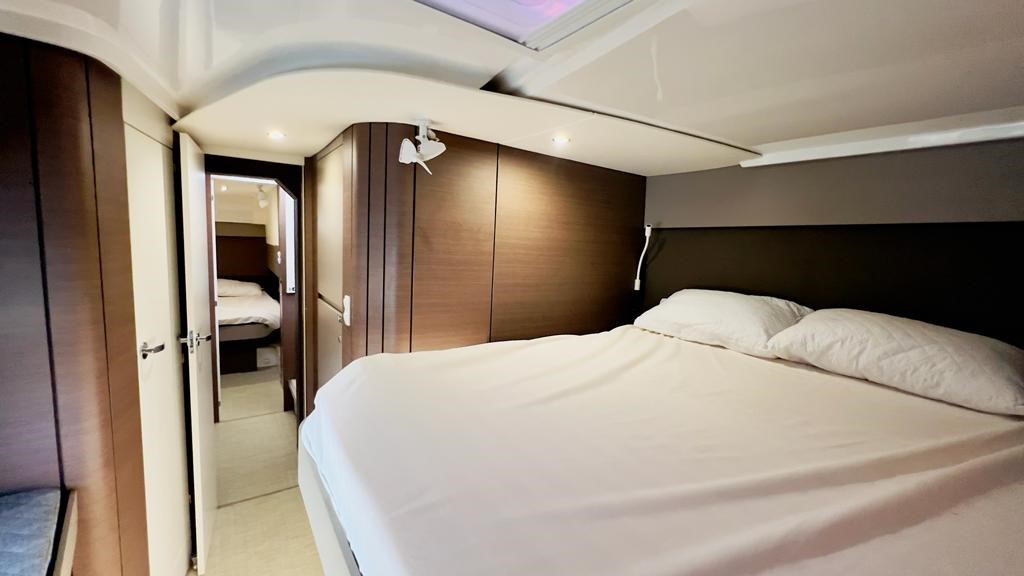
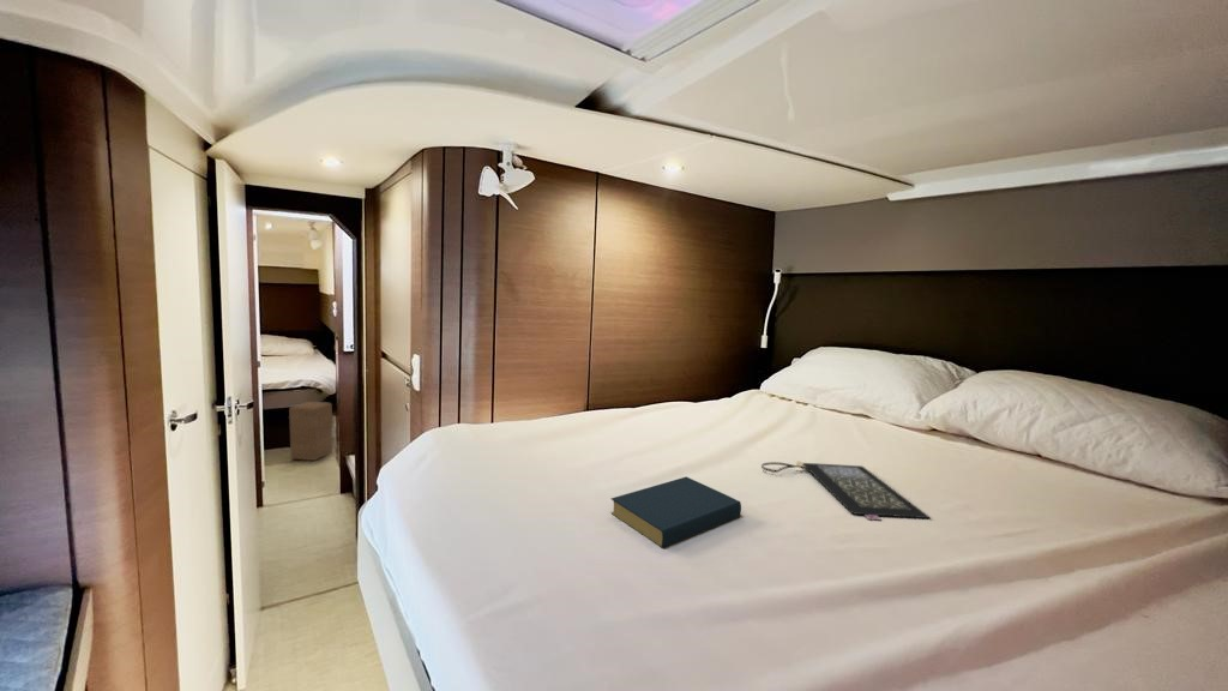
+ wooden block [288,401,333,462]
+ clutch bag [760,459,932,521]
+ hardback book [610,475,742,549]
